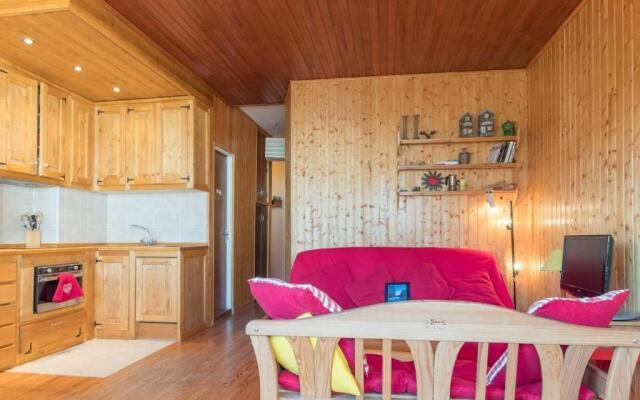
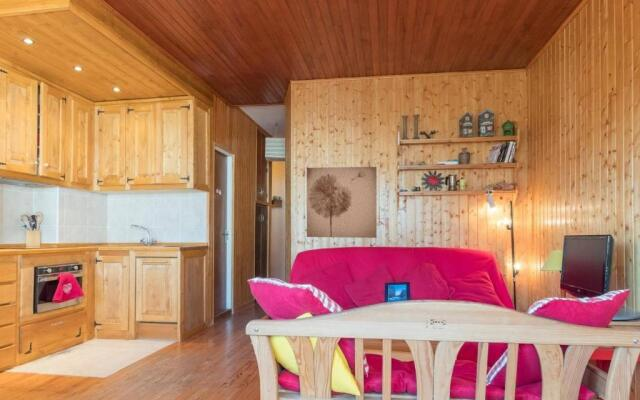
+ wall art [306,166,378,239]
